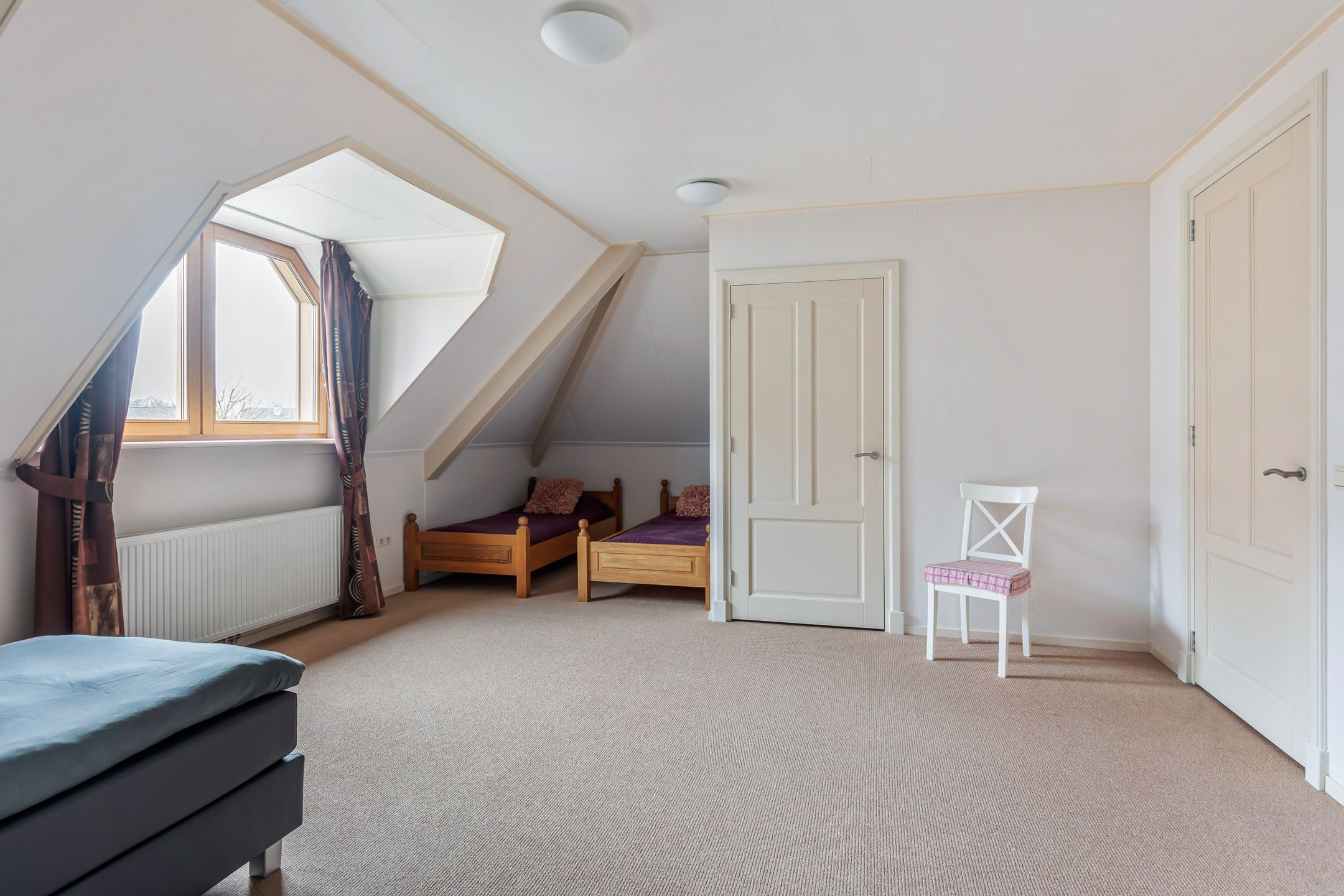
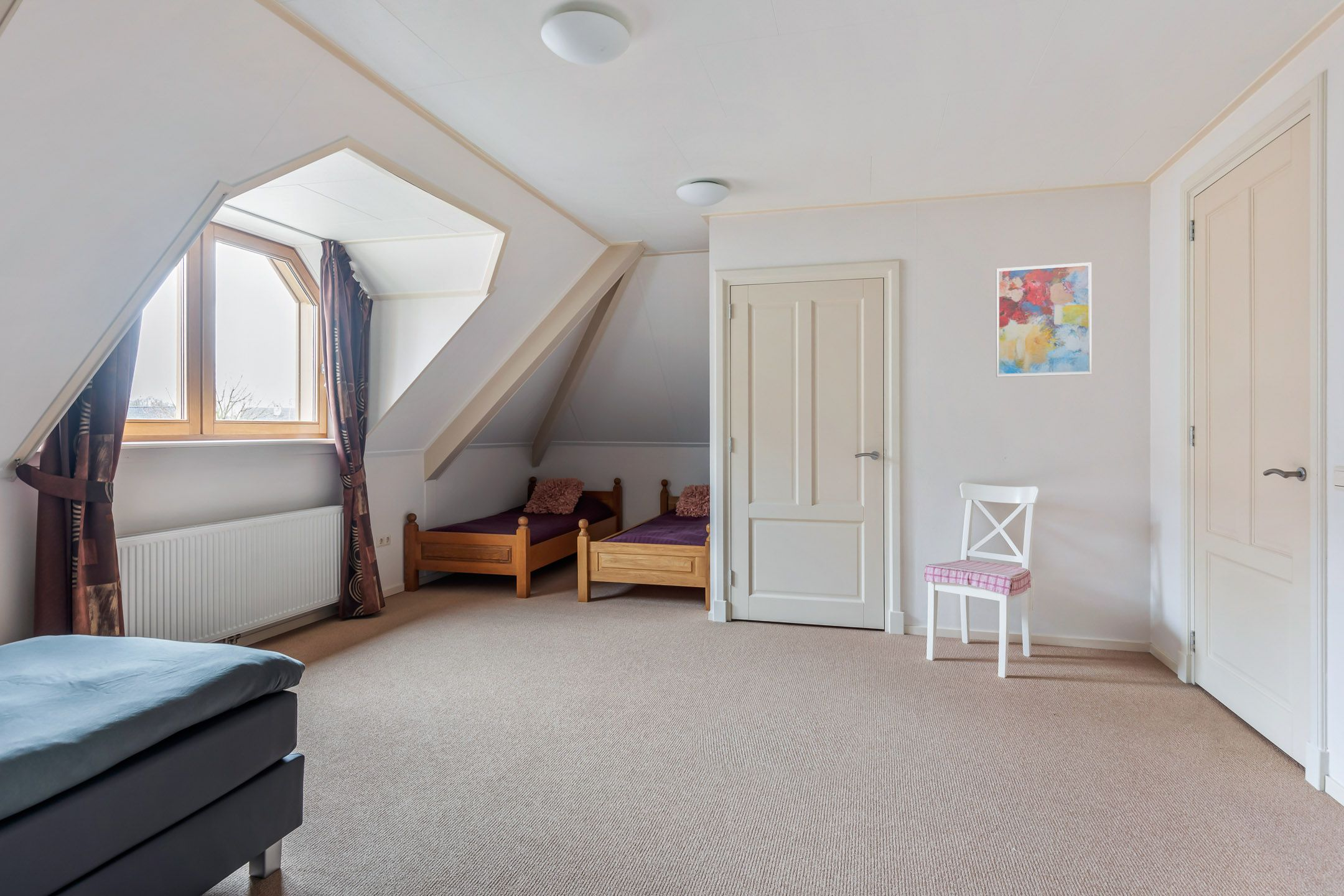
+ wall art [996,262,1092,378]
